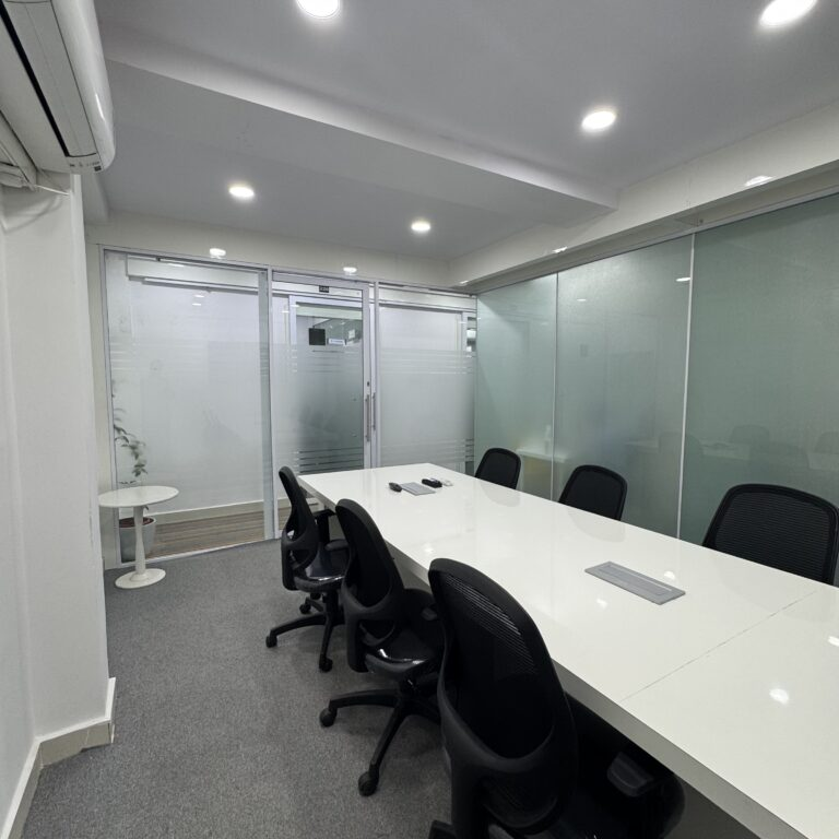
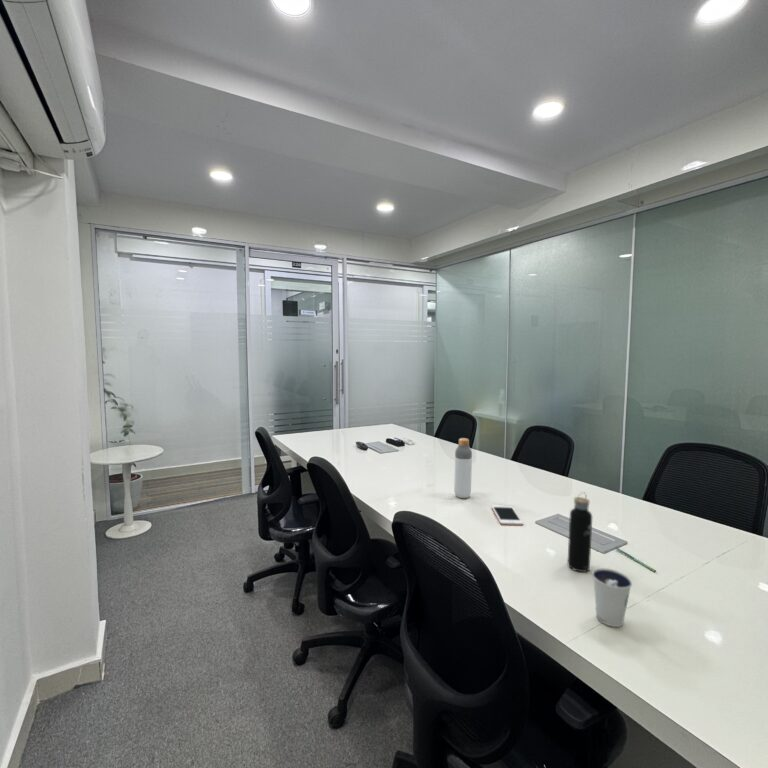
+ pen [614,546,657,573]
+ water bottle [567,491,593,573]
+ cell phone [491,504,524,526]
+ bottle [453,437,473,499]
+ dixie cup [591,568,633,628]
